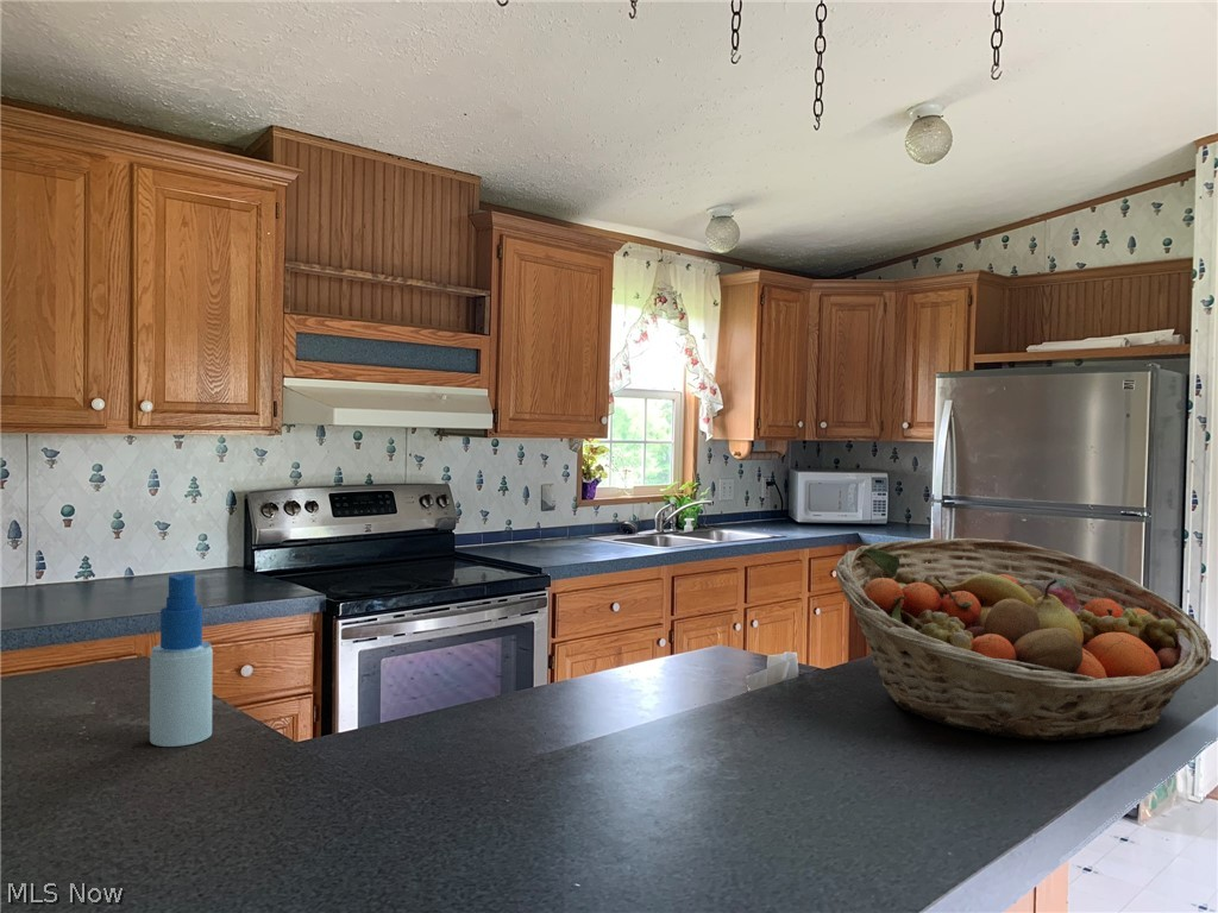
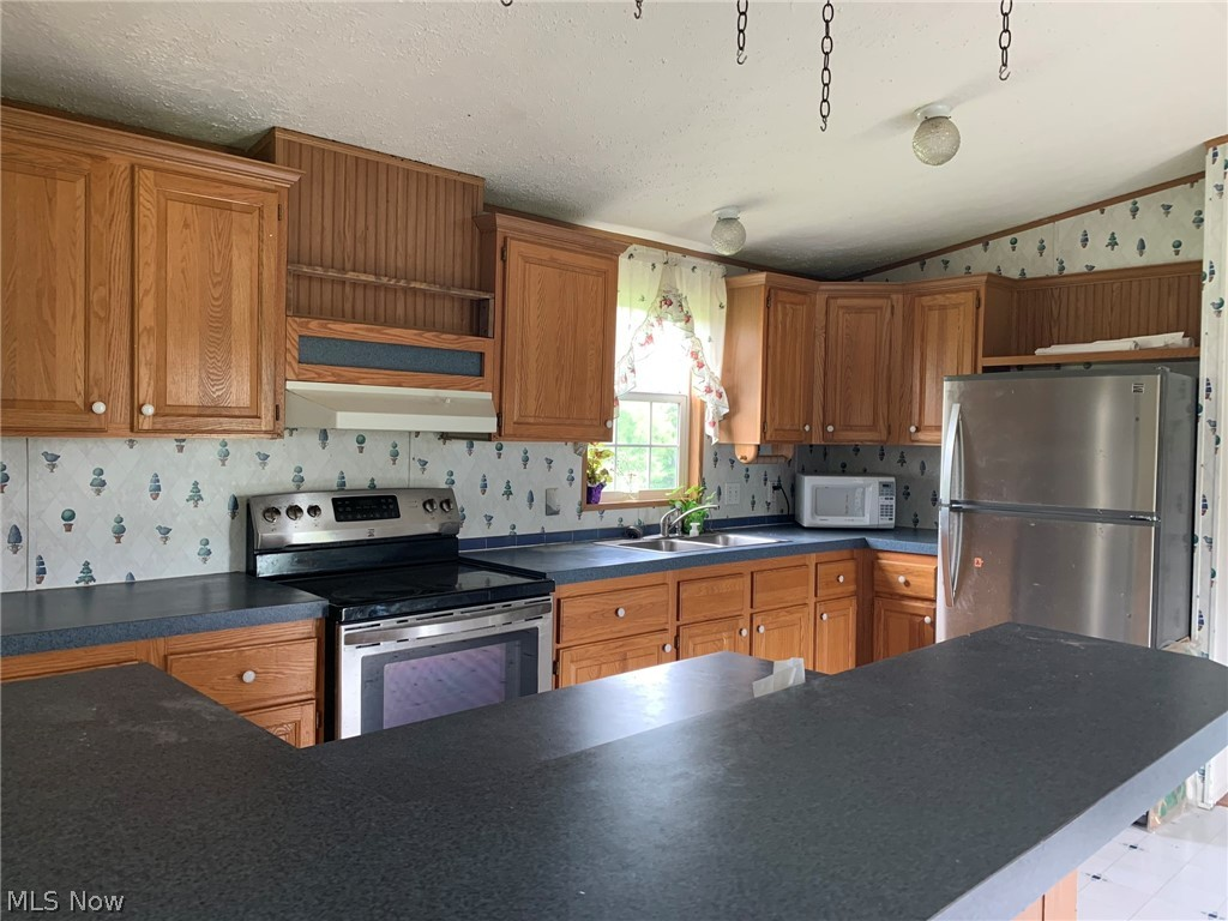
- spray bottle [149,572,214,748]
- fruit basket [834,537,1212,742]
